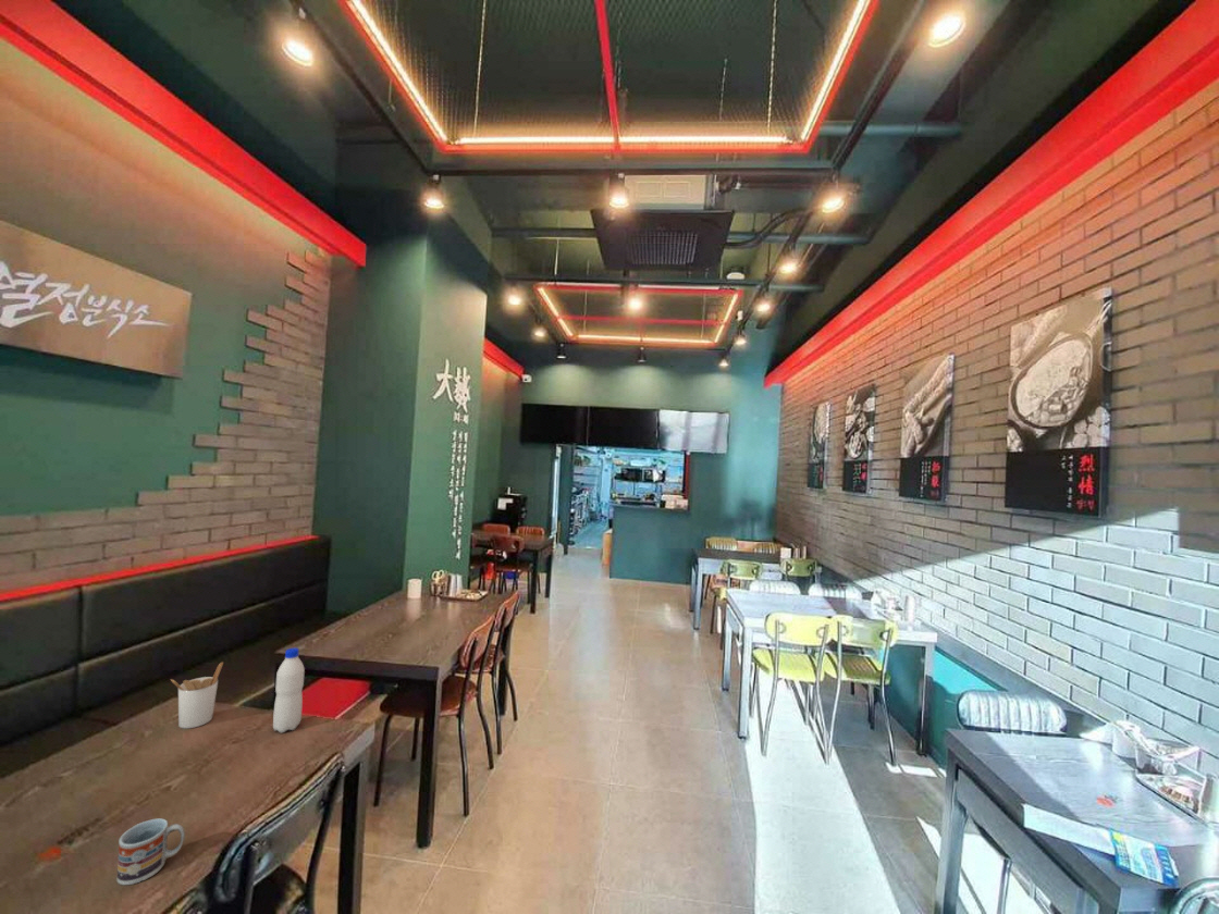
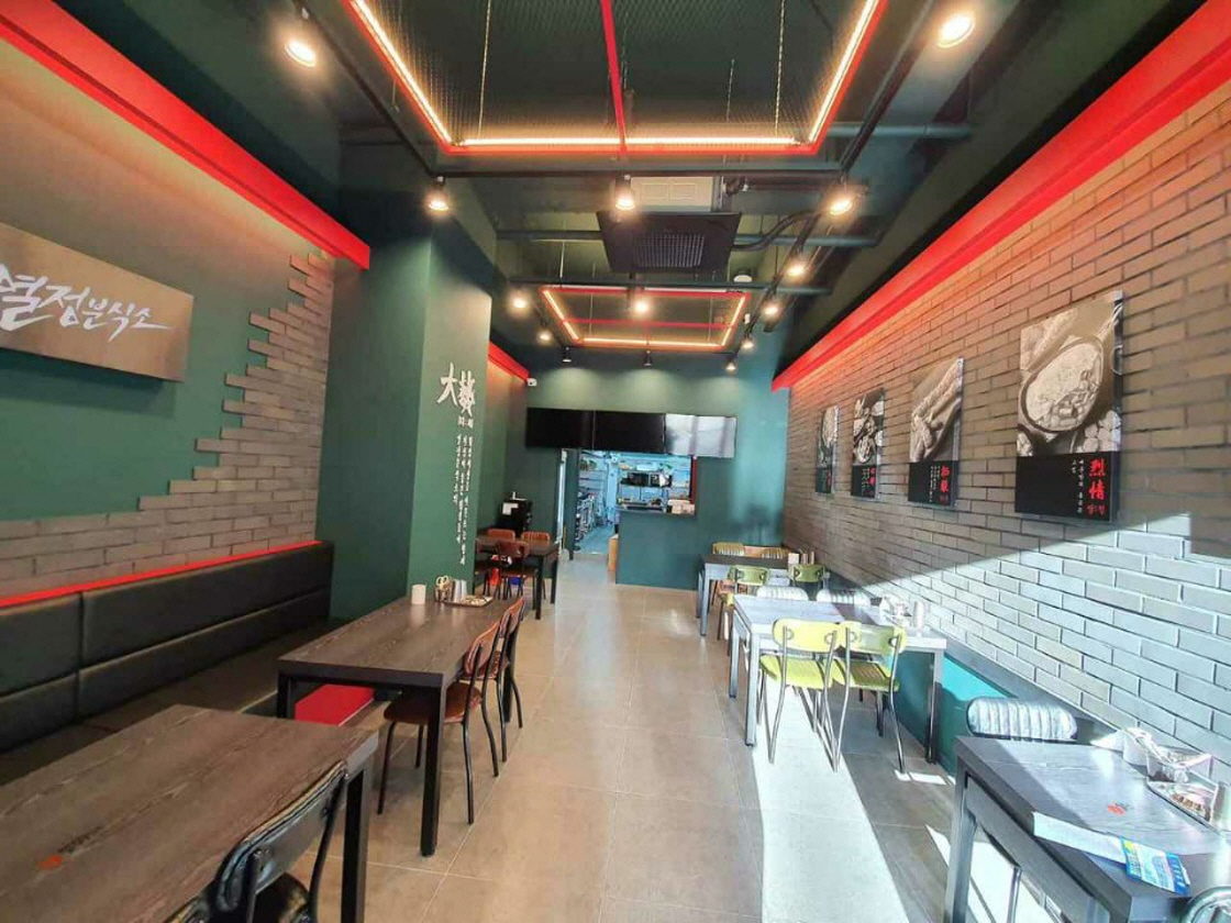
- water bottle [272,646,306,734]
- utensil holder [170,660,224,729]
- cup [115,817,186,887]
